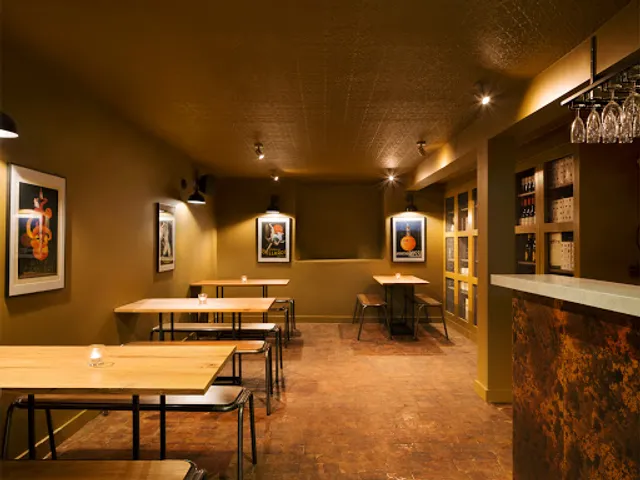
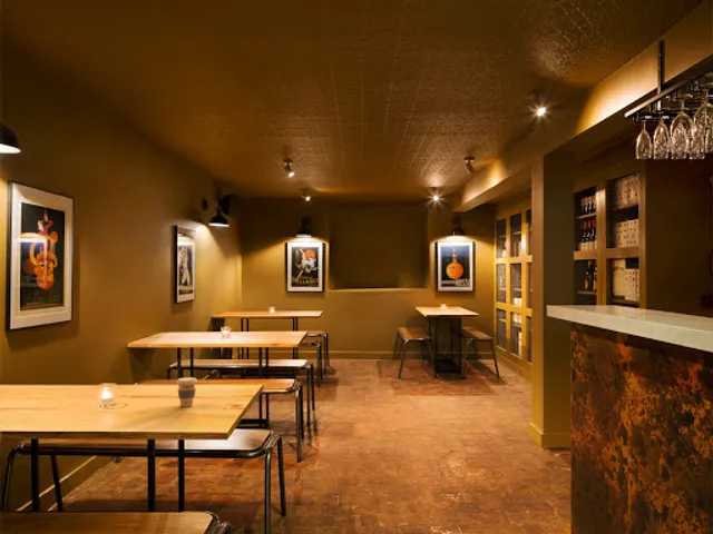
+ coffee cup [175,376,198,408]
